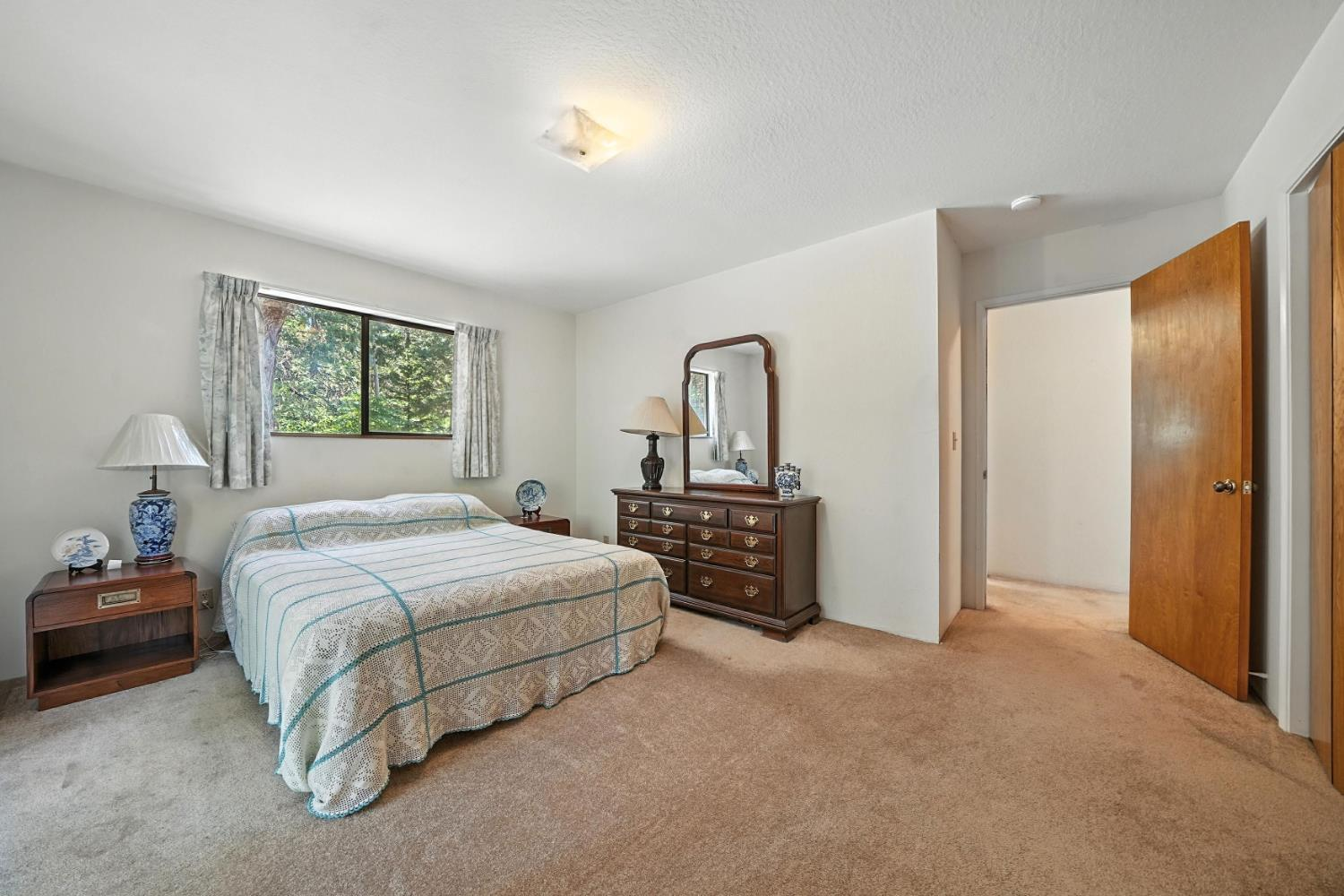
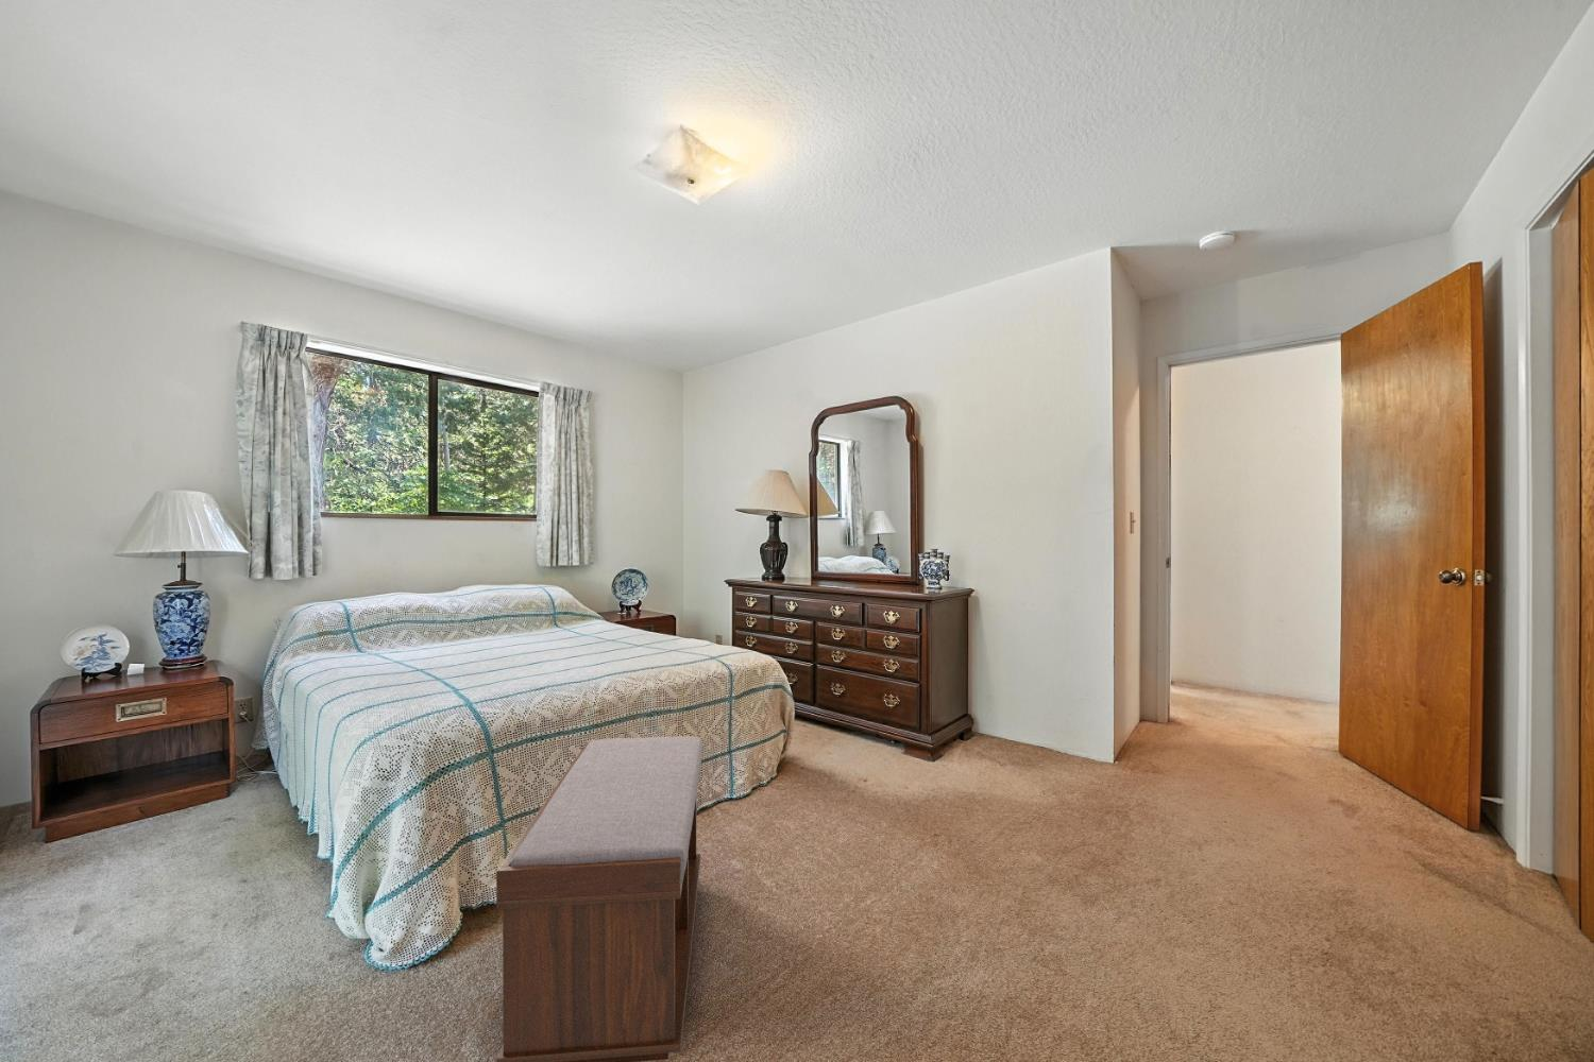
+ bench [496,735,703,1062]
